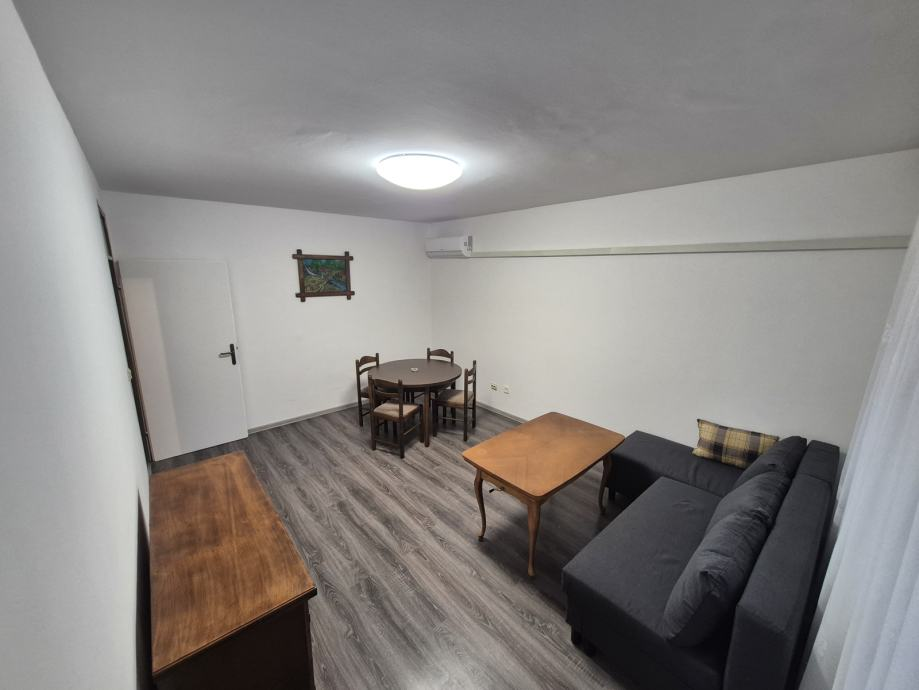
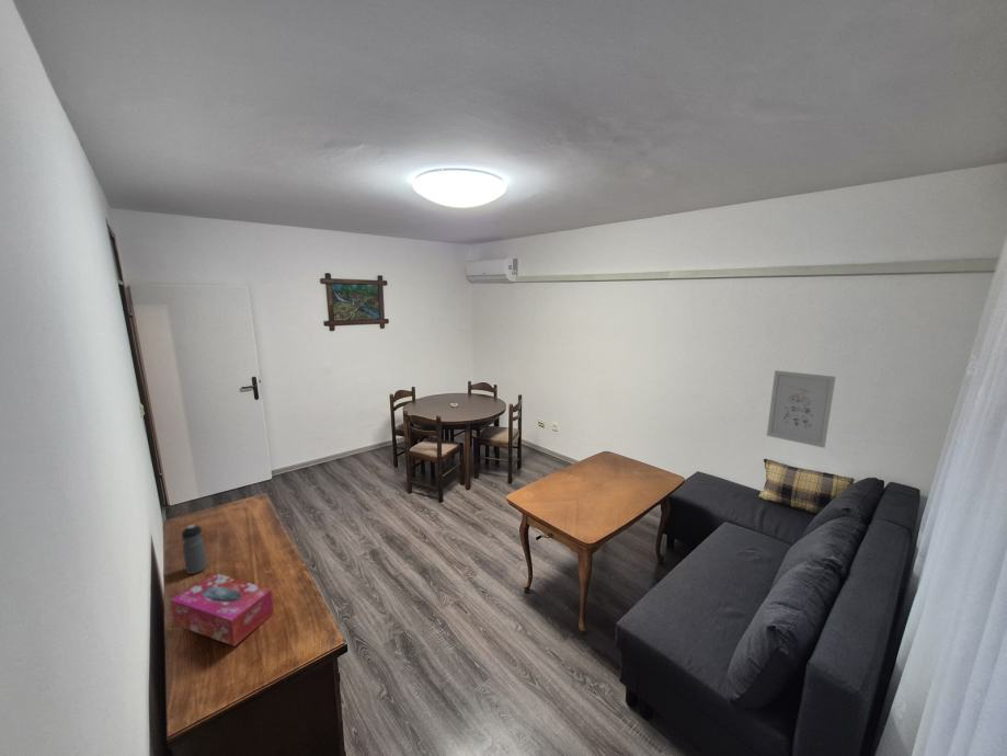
+ water bottle [181,524,208,575]
+ wall art [766,369,836,449]
+ tissue box [170,572,275,648]
